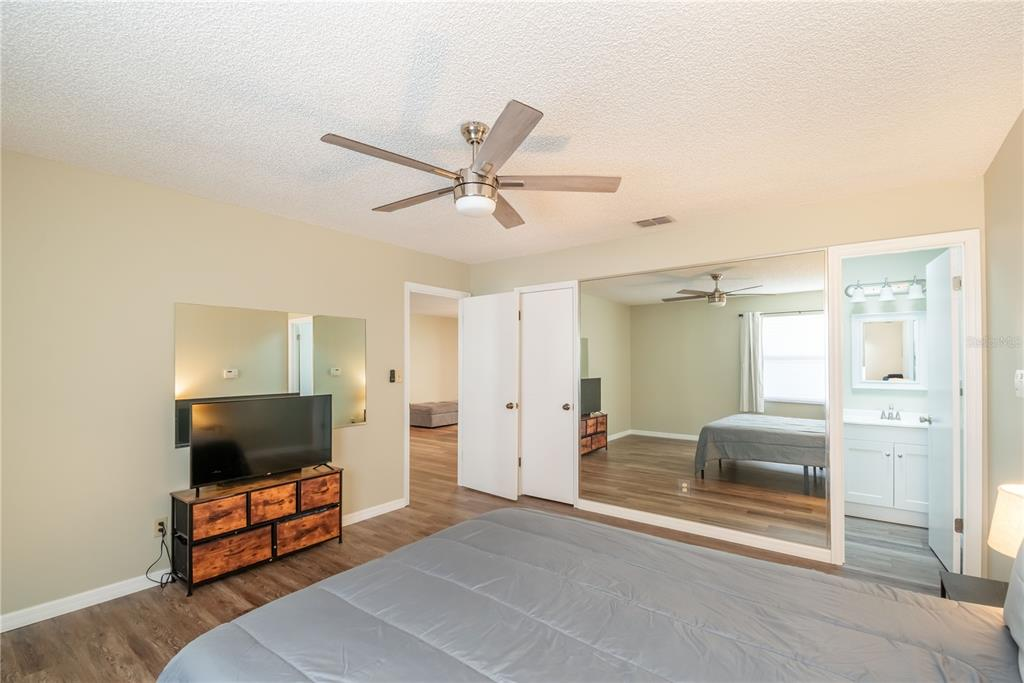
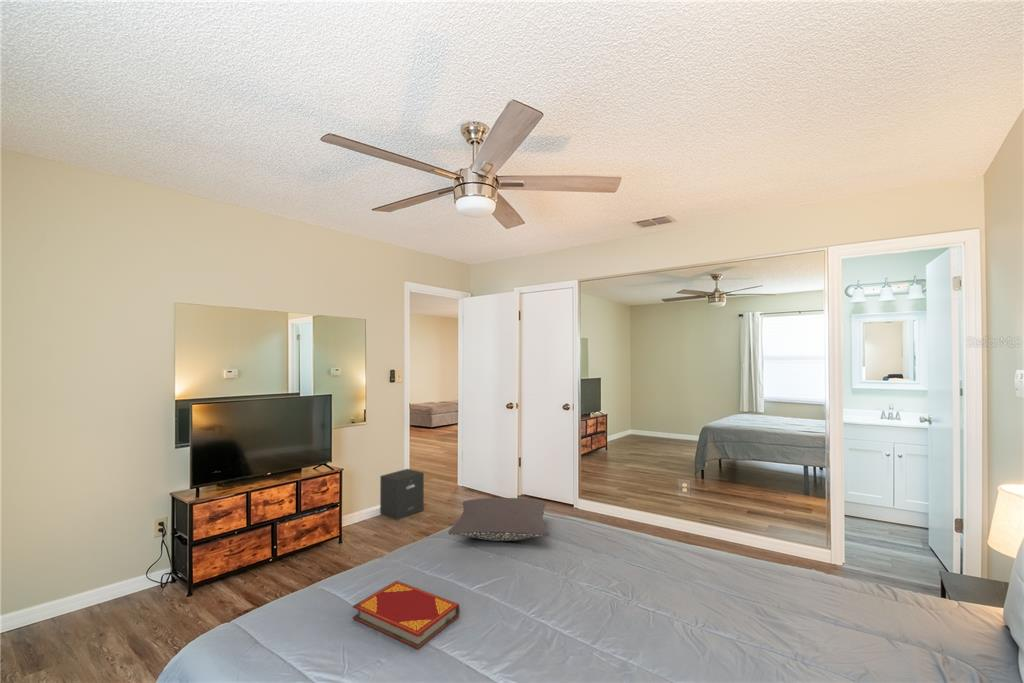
+ speaker [379,468,425,521]
+ pillow [447,497,550,542]
+ hardback book [352,580,461,650]
